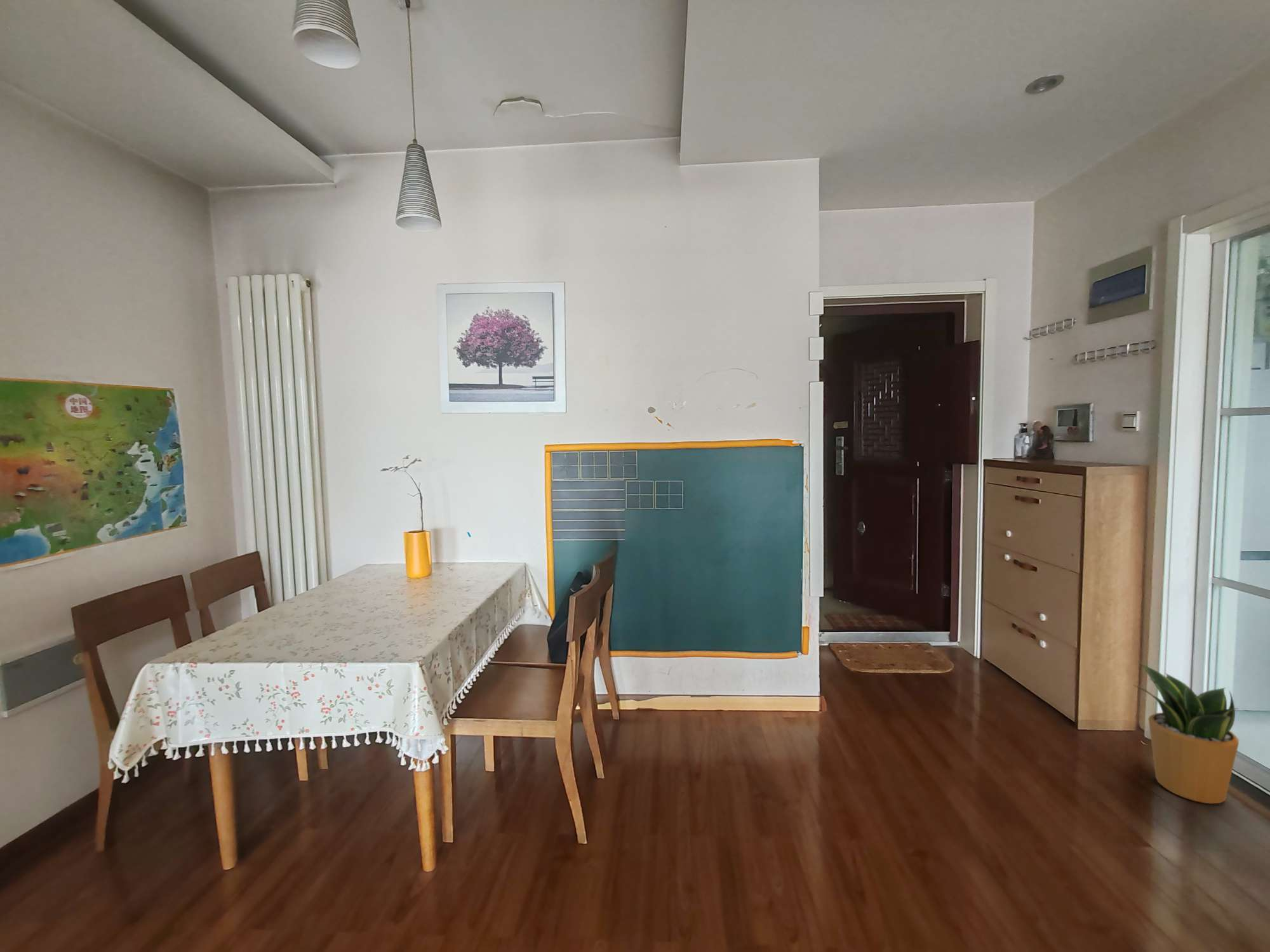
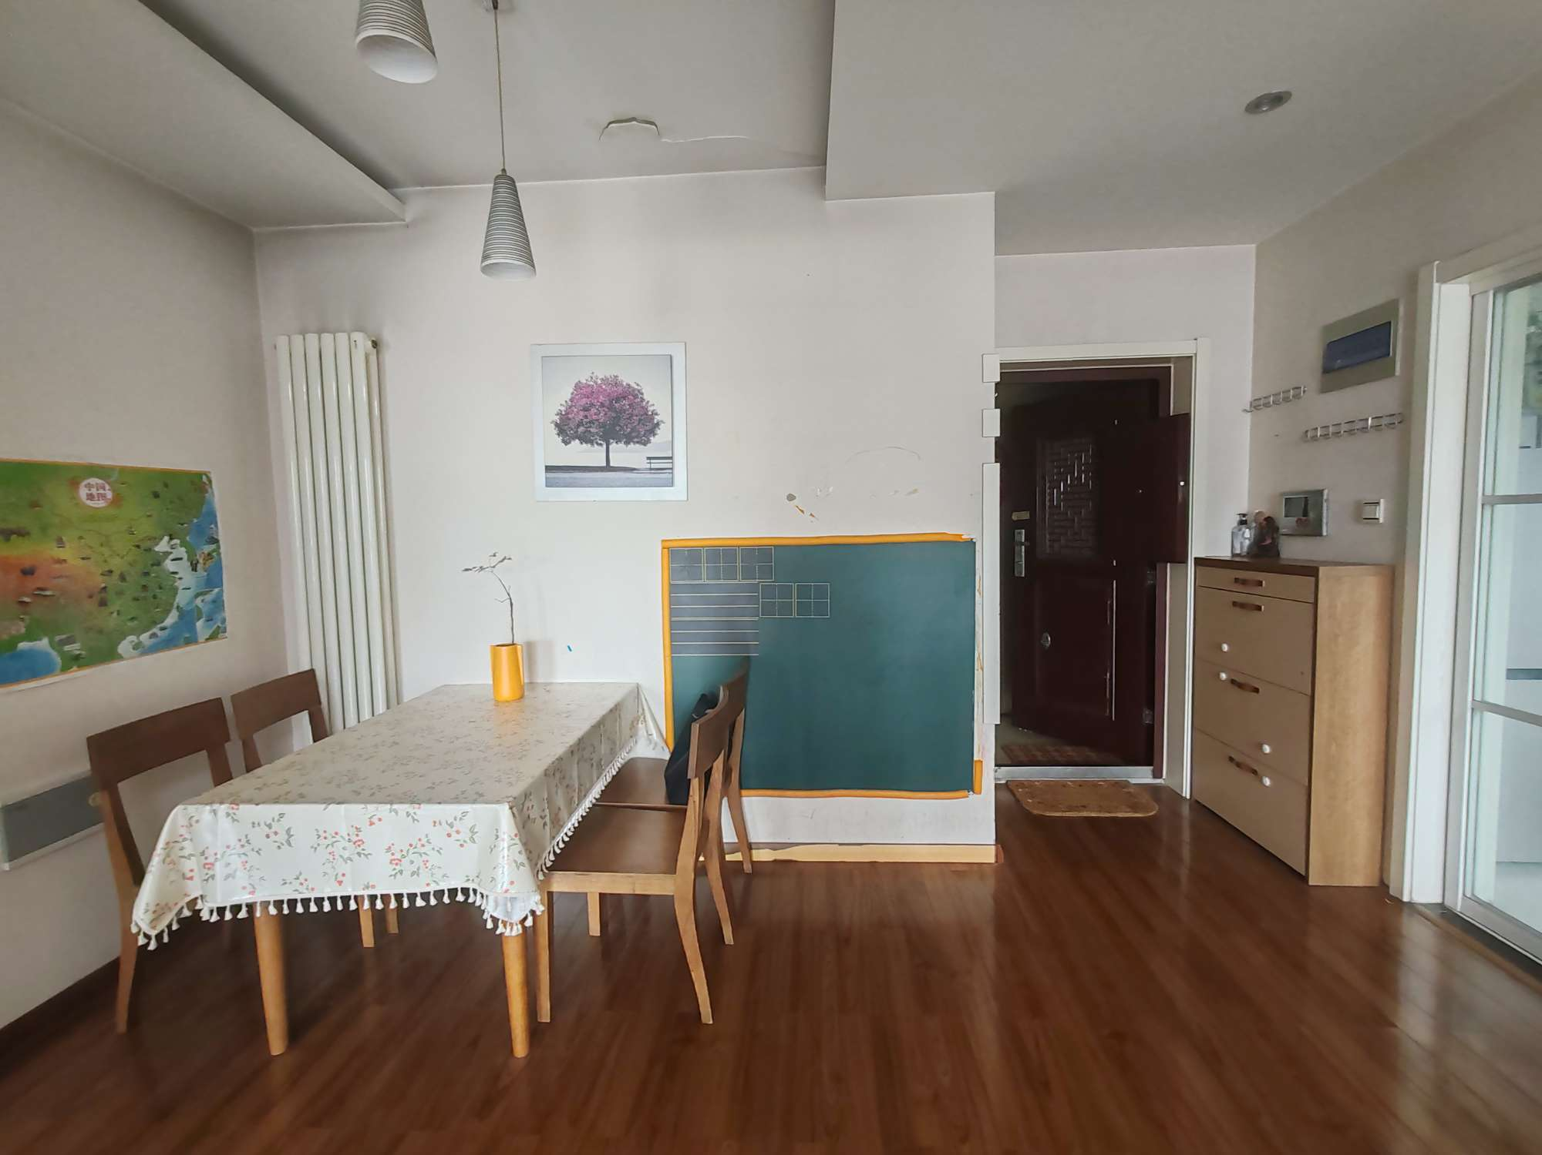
- potted plant [1132,661,1240,805]
